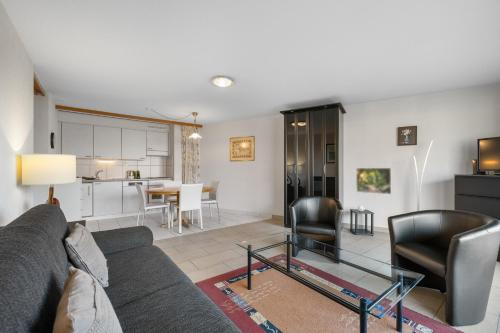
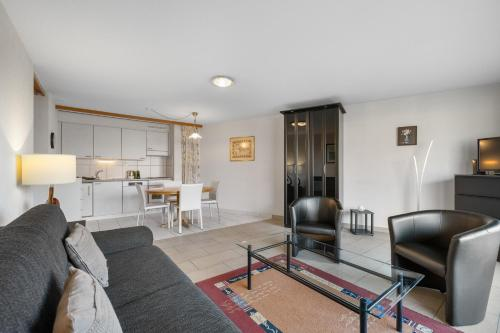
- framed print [355,167,392,195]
